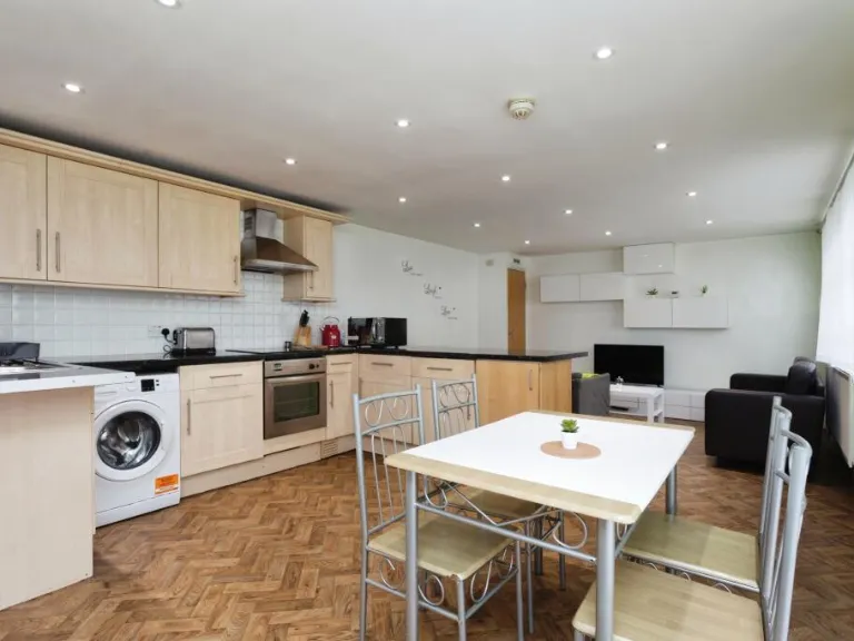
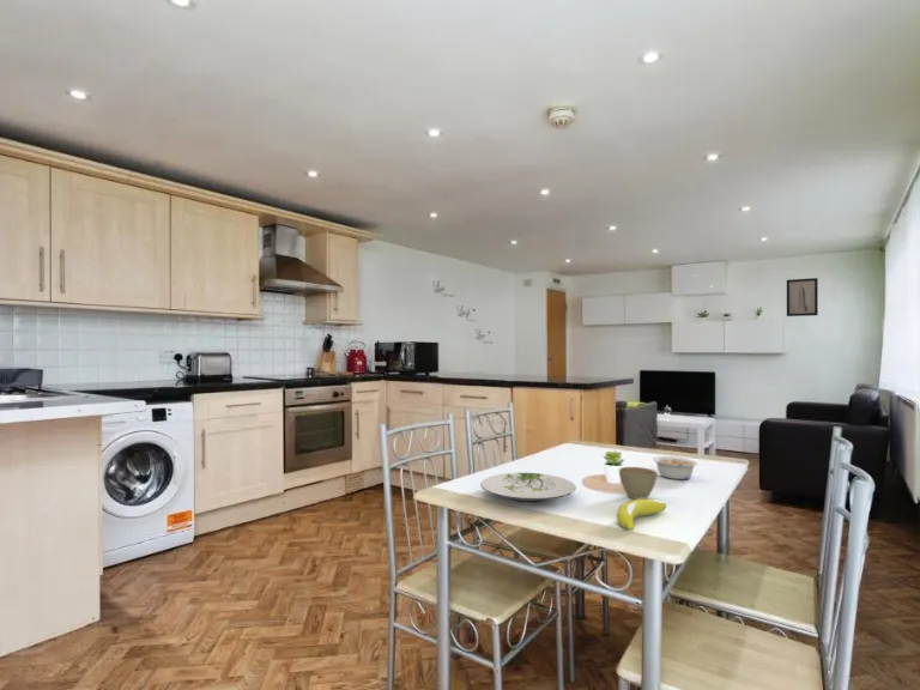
+ wall art [786,277,819,317]
+ banana [616,497,667,531]
+ plate [479,472,577,503]
+ flower pot [618,466,659,500]
+ legume [652,455,698,480]
